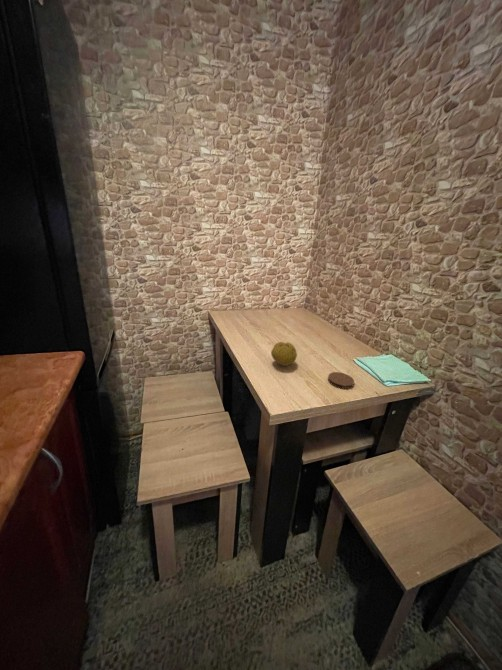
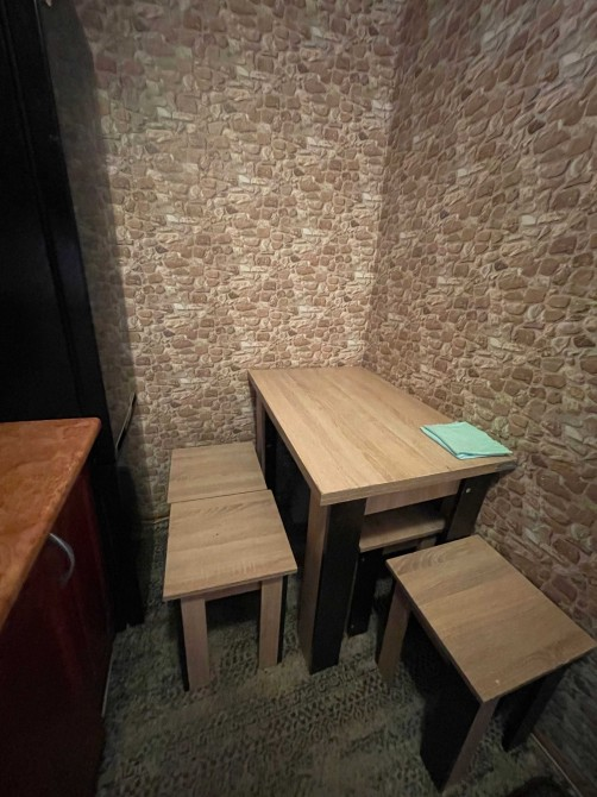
- coaster [327,371,355,390]
- fruit [270,341,298,367]
